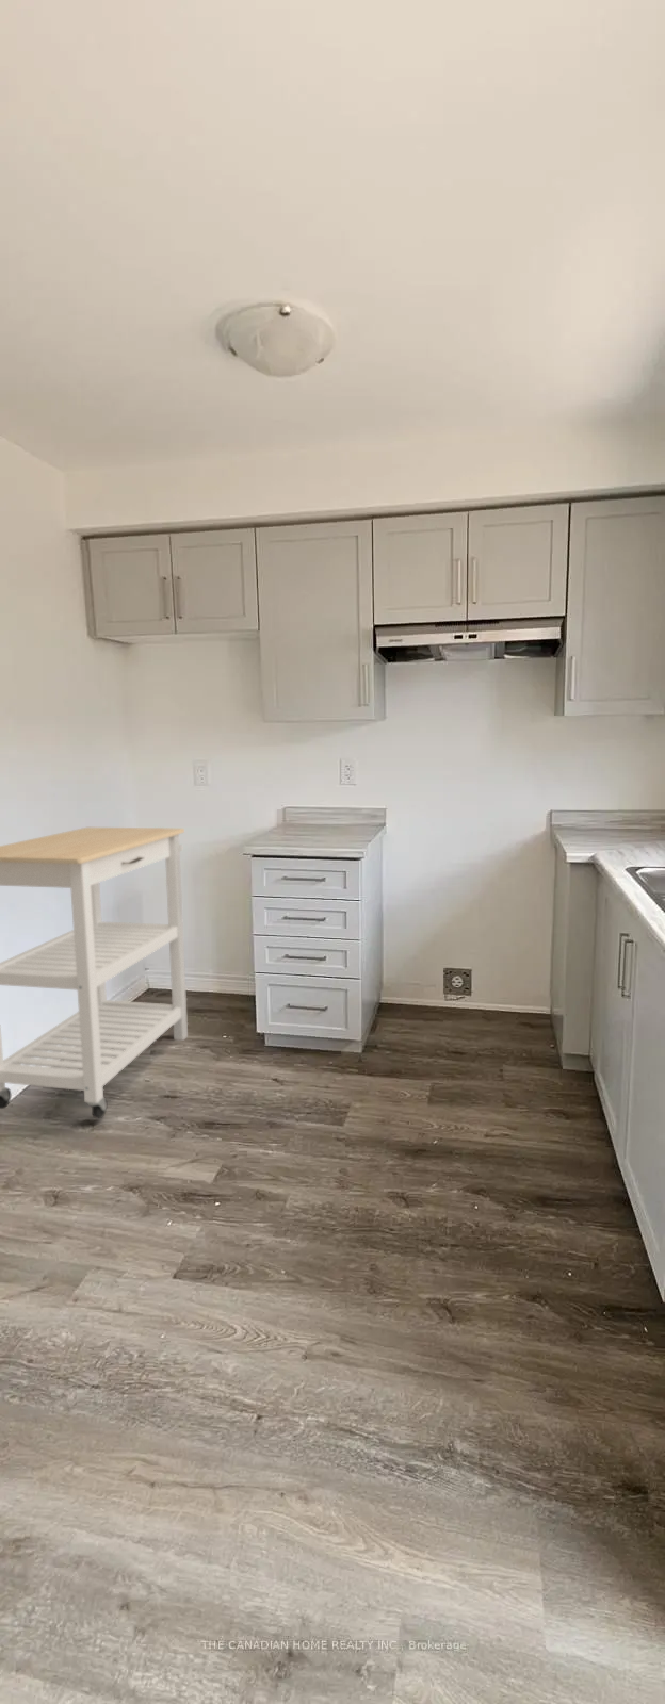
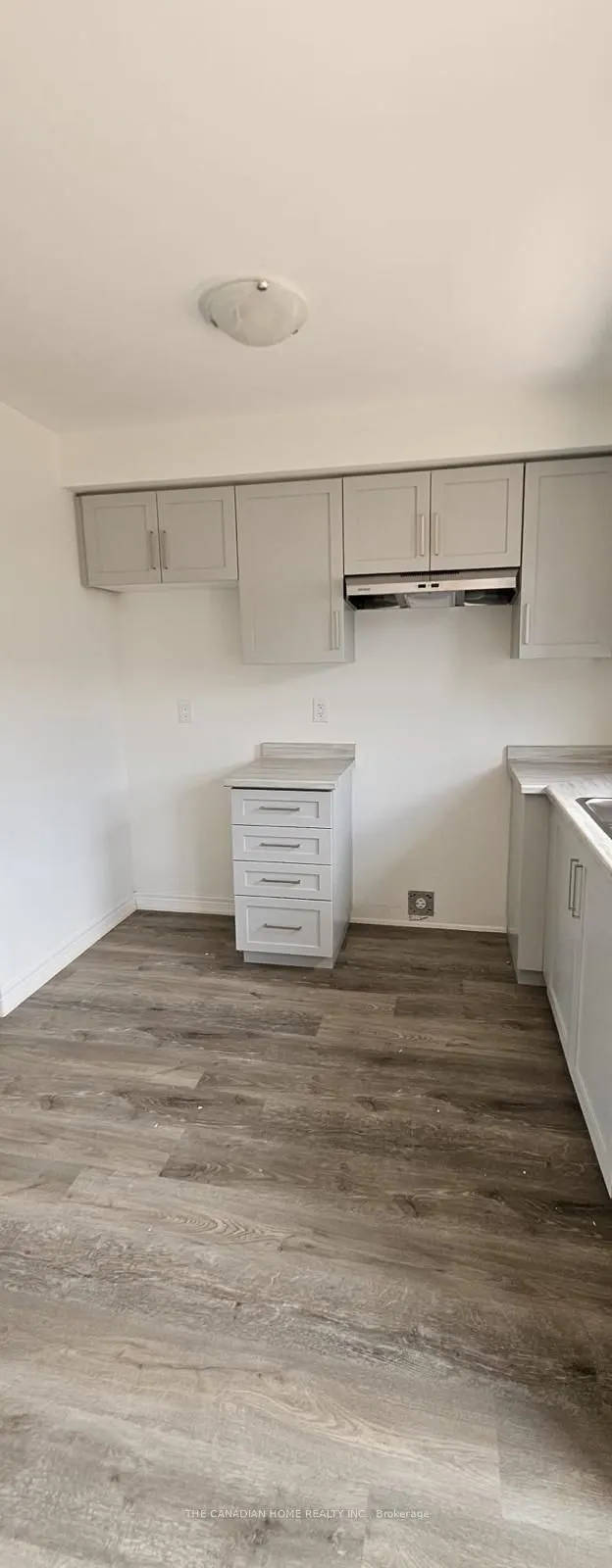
- kitchen cart [0,826,189,1119]
